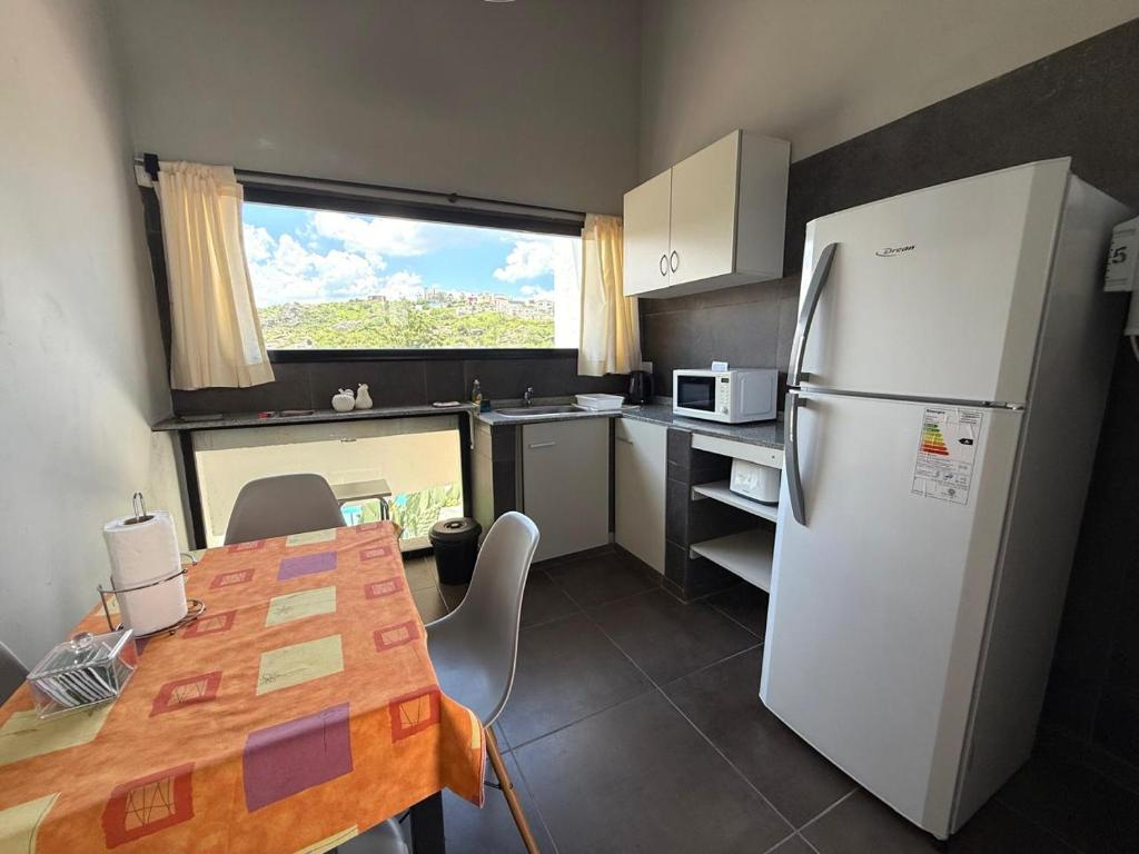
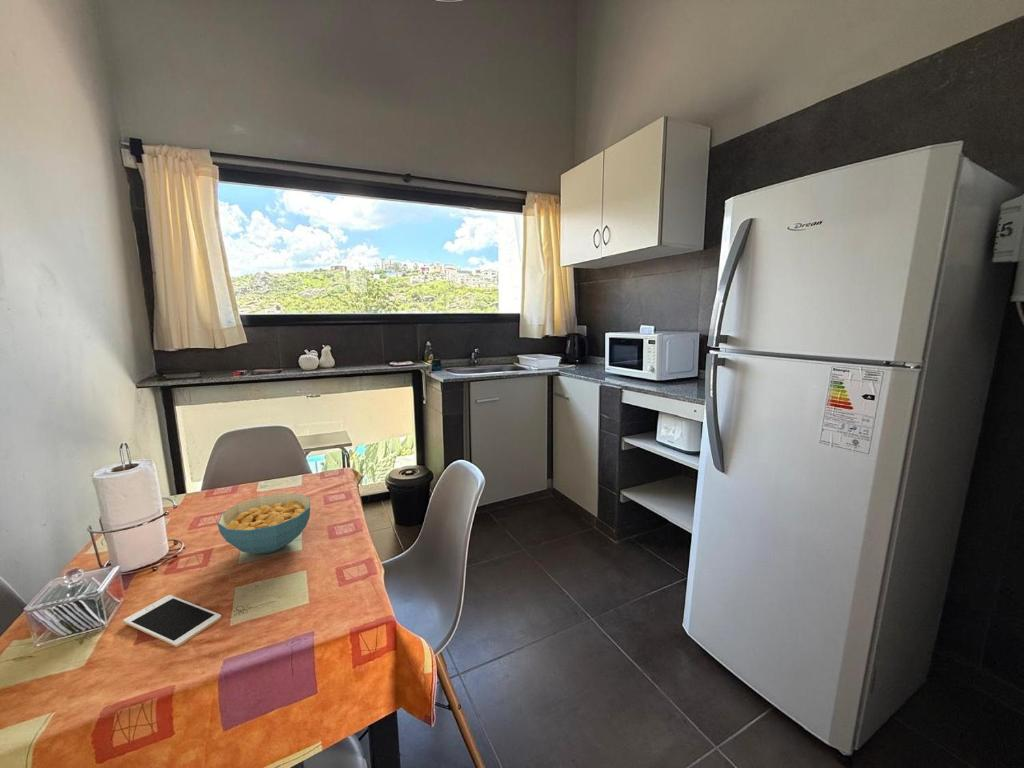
+ cereal bowl [216,493,311,554]
+ cell phone [122,594,222,648]
